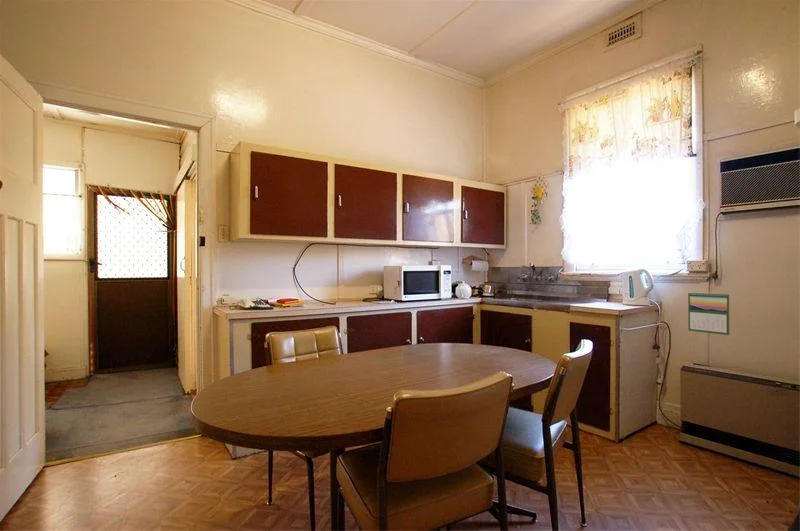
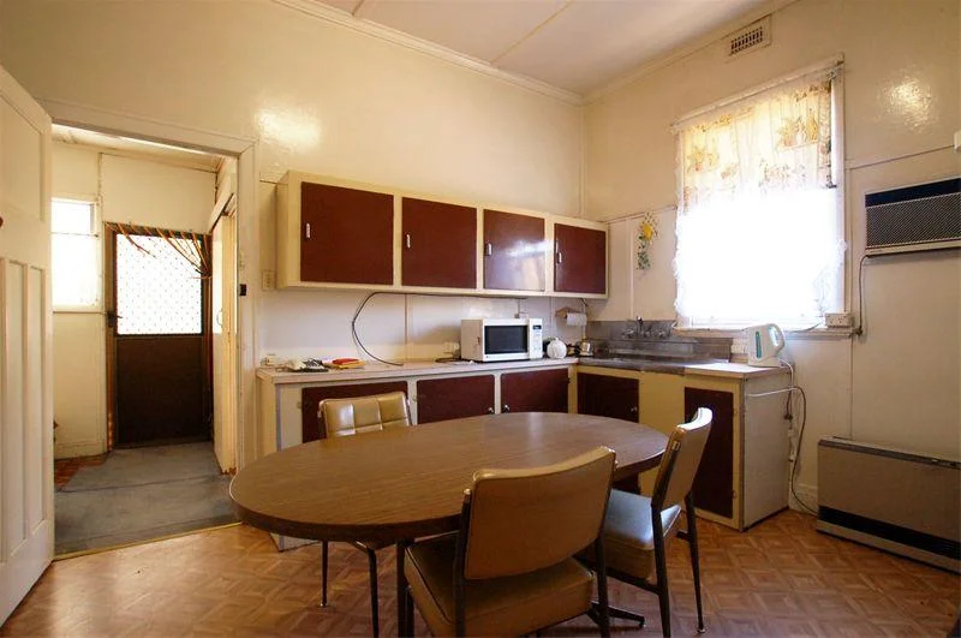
- calendar [687,291,730,336]
